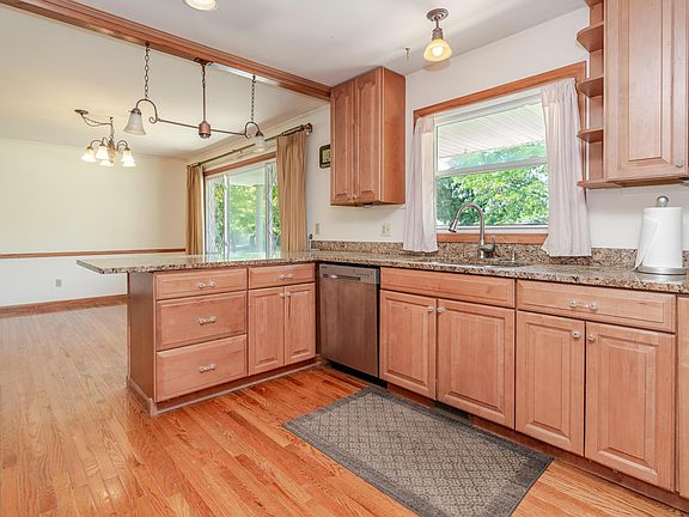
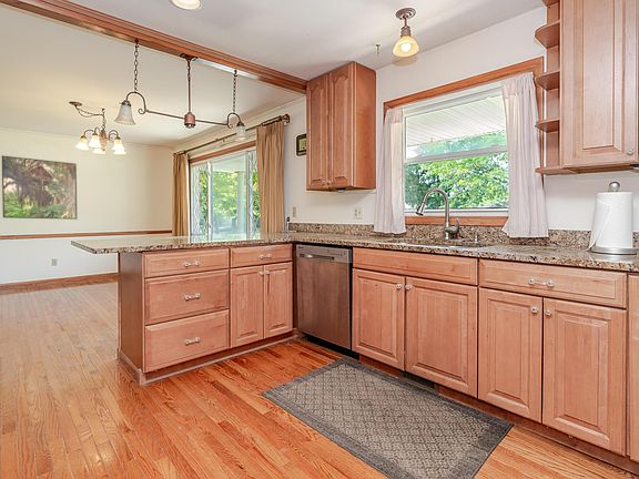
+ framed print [1,155,78,221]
